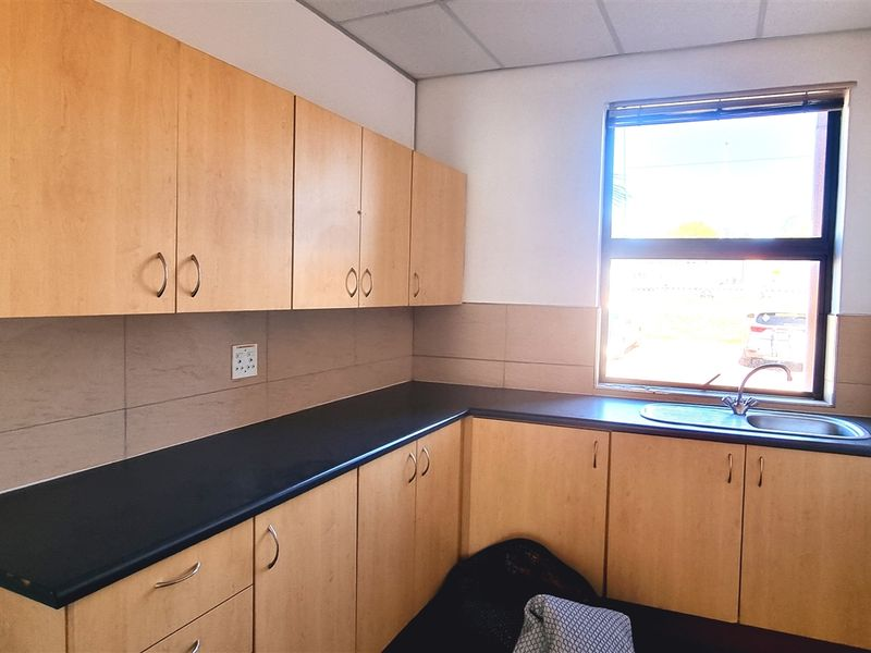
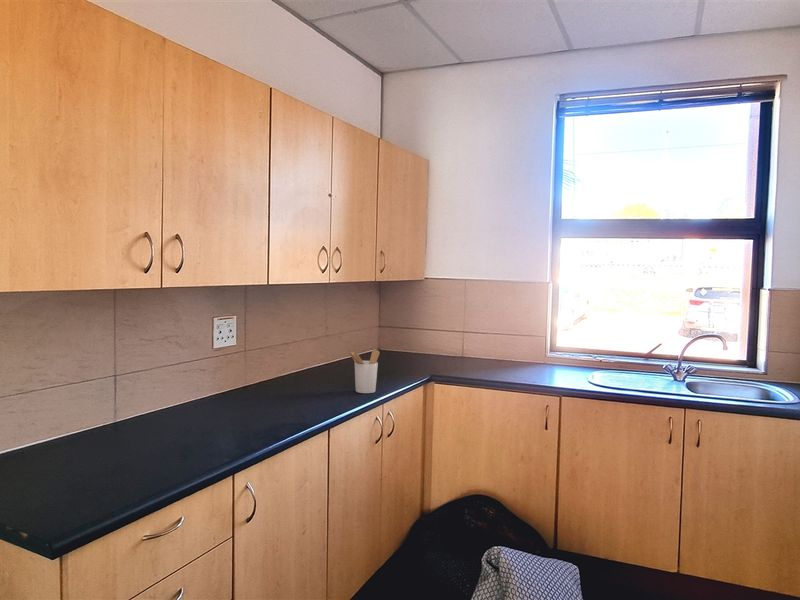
+ utensil holder [346,349,380,394]
